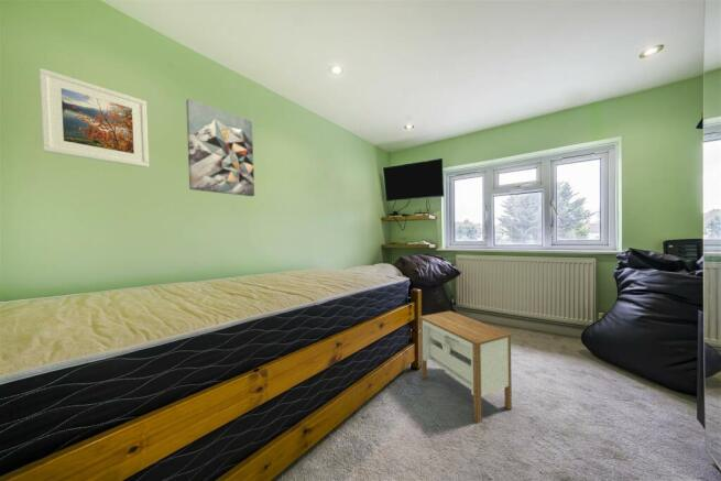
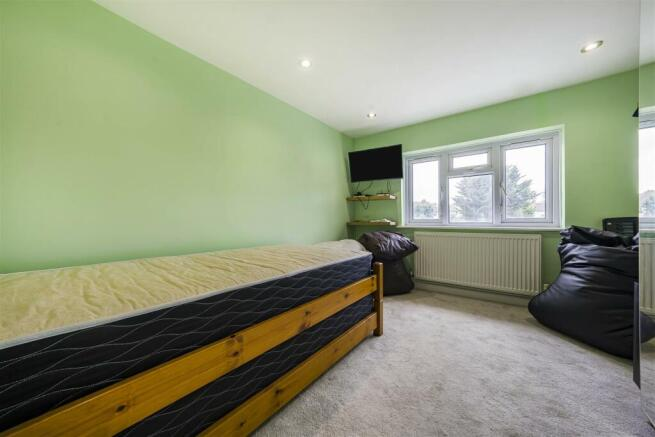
- wall art [185,98,255,197]
- nightstand [418,310,513,424]
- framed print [37,67,150,168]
